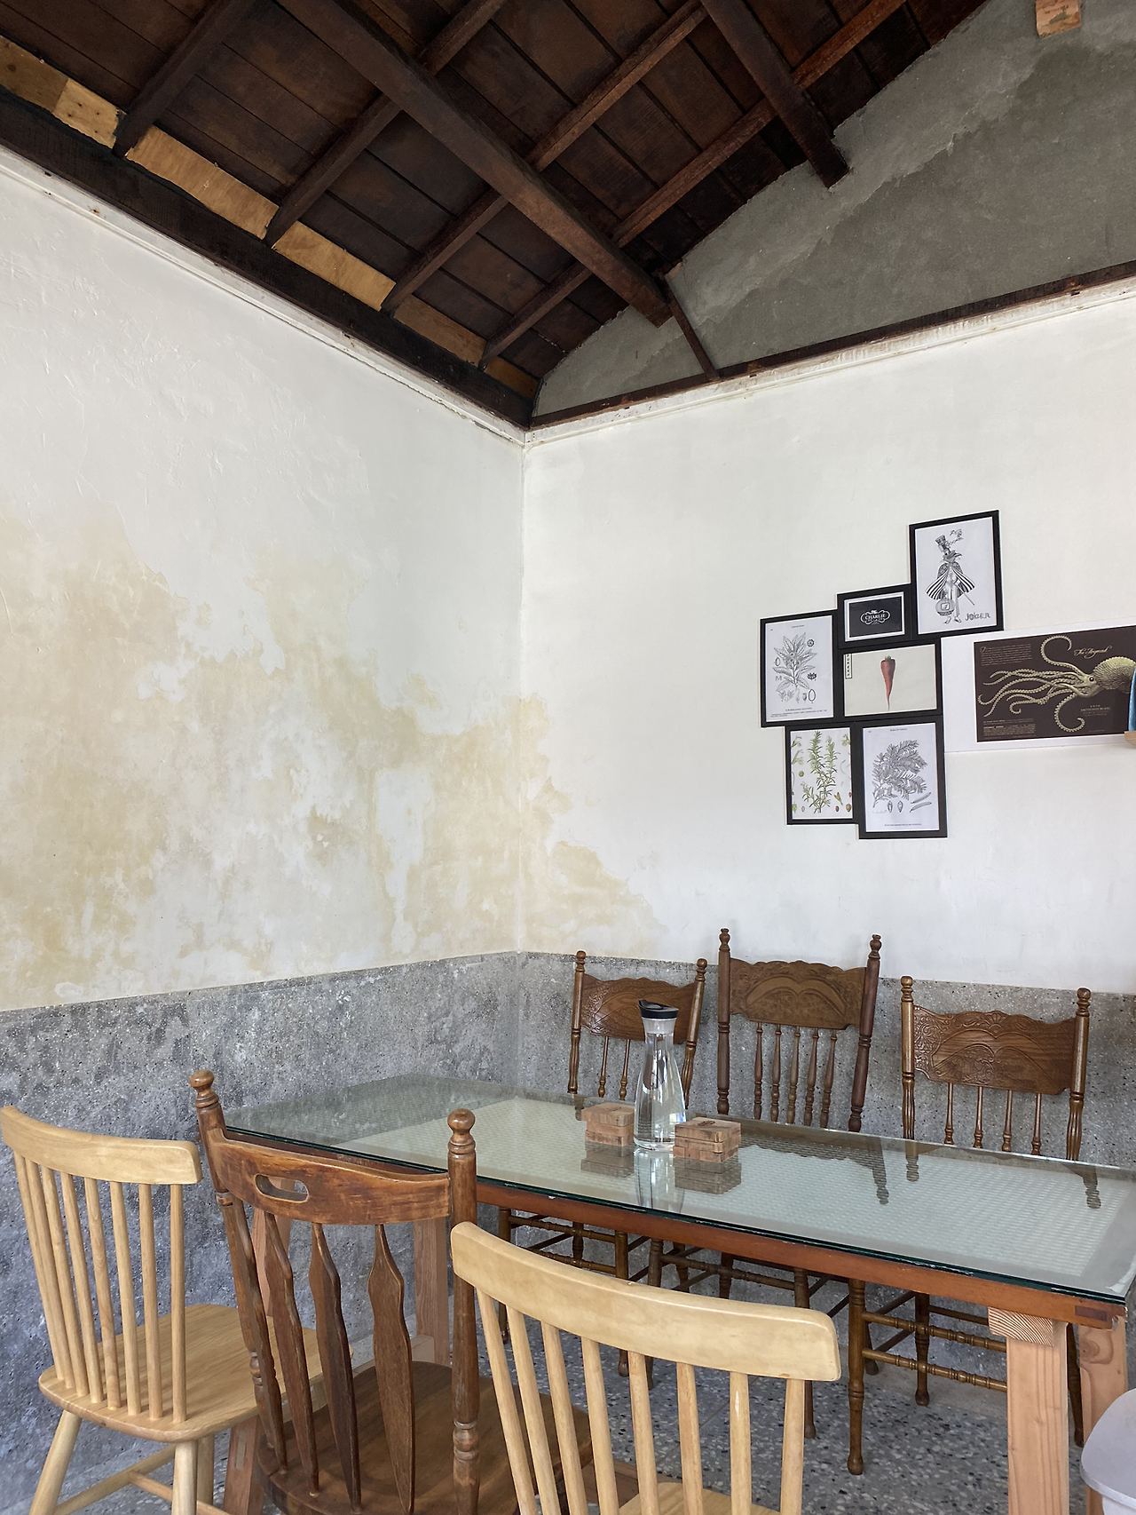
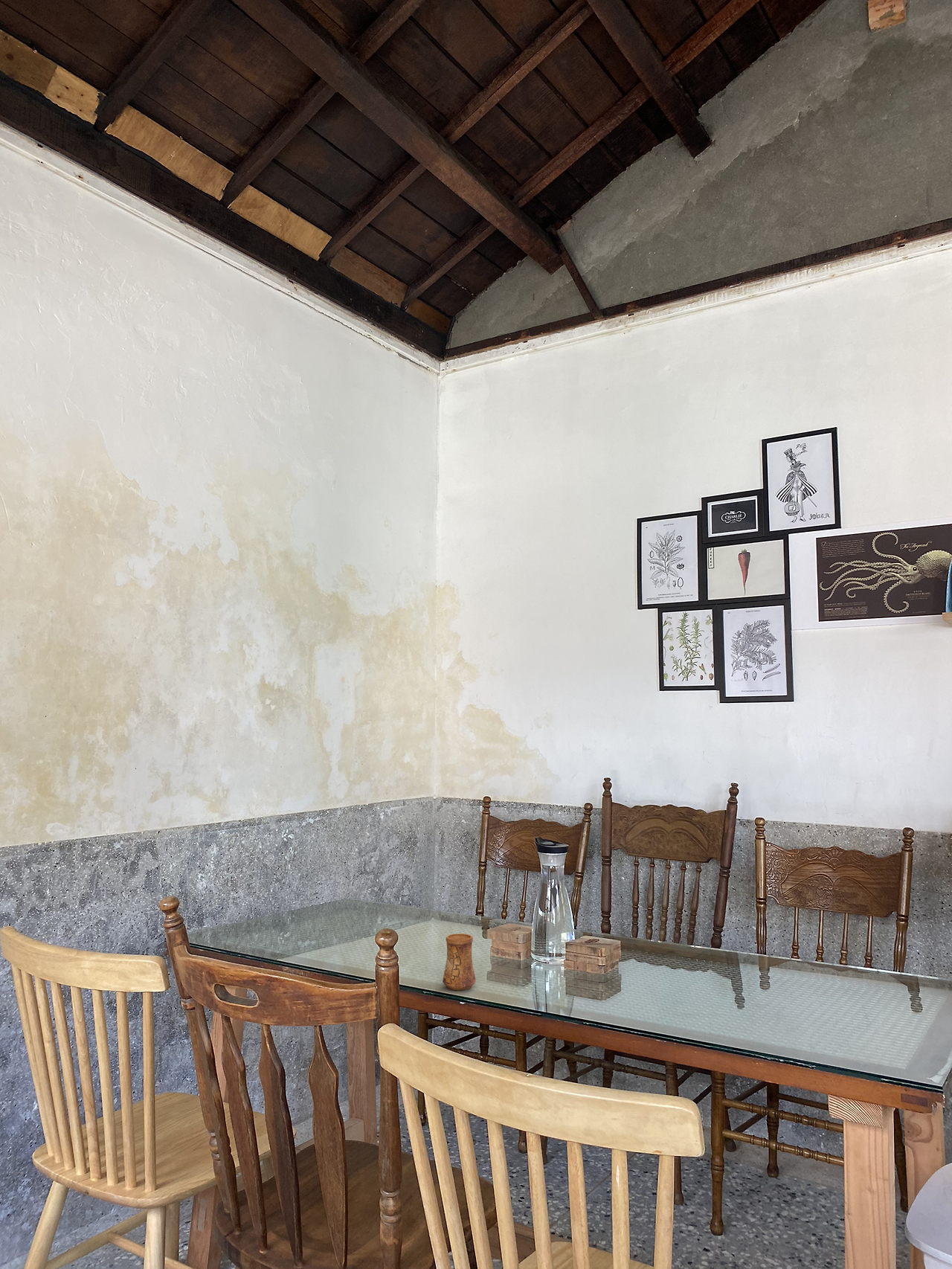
+ cup [442,933,477,991]
